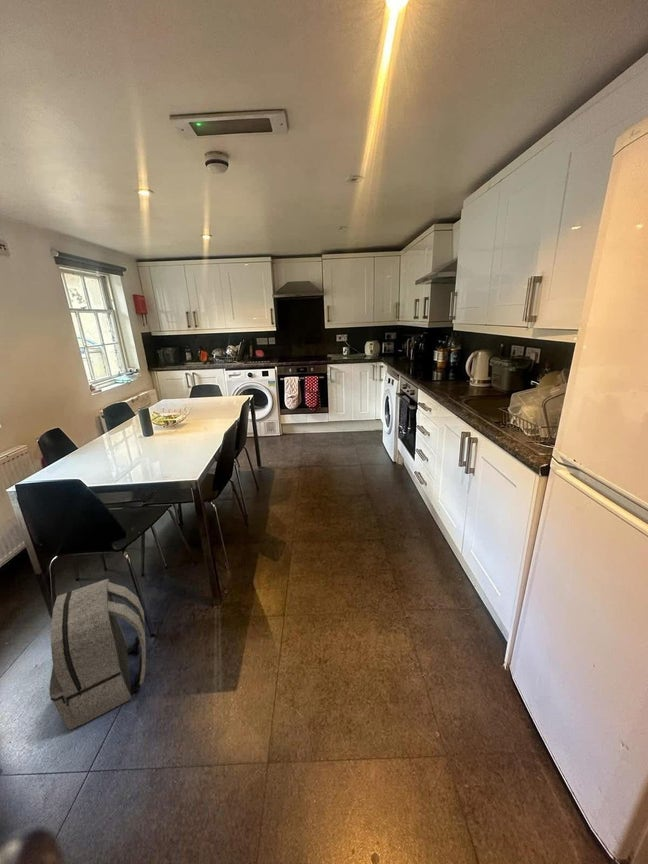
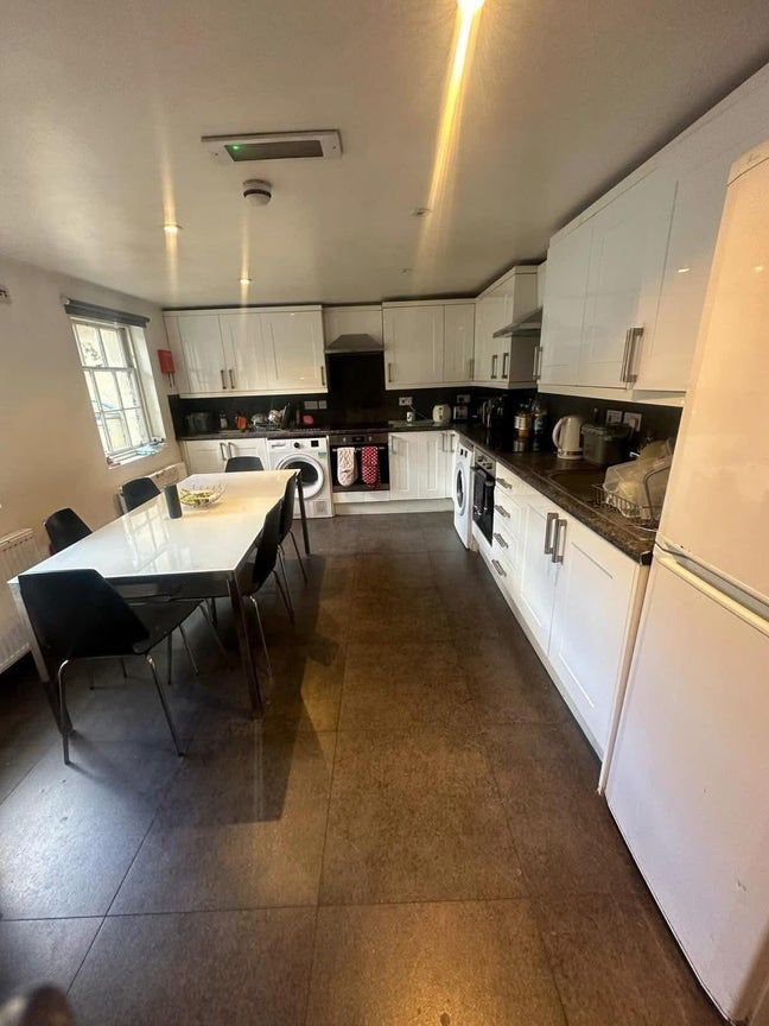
- backpack [48,578,147,730]
